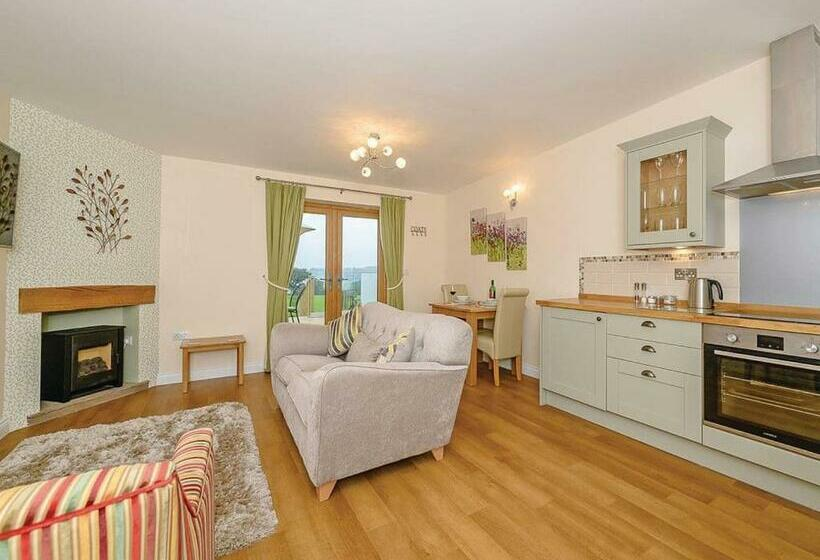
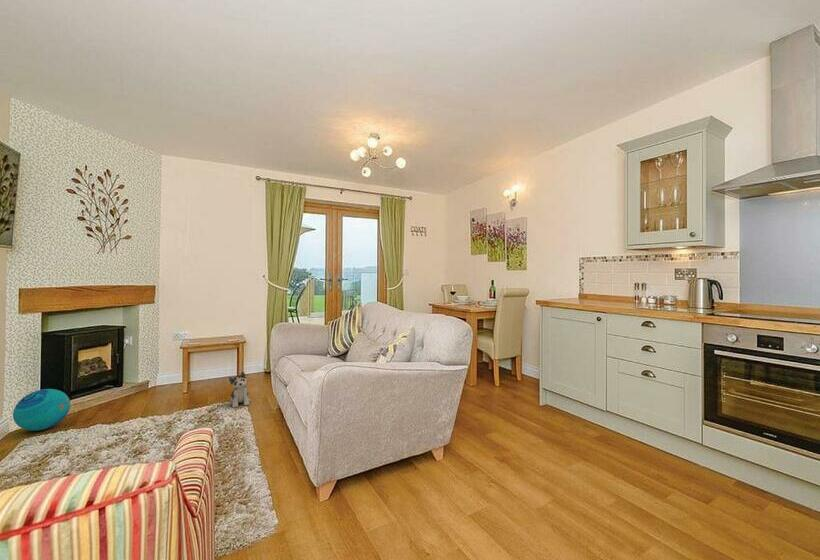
+ plush toy [227,370,252,409]
+ decorative ball [12,388,71,432]
